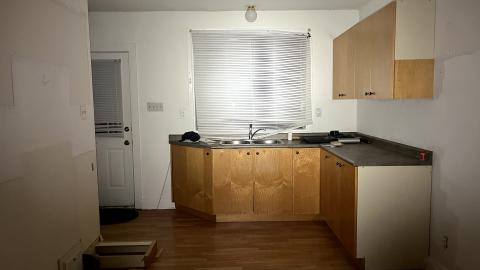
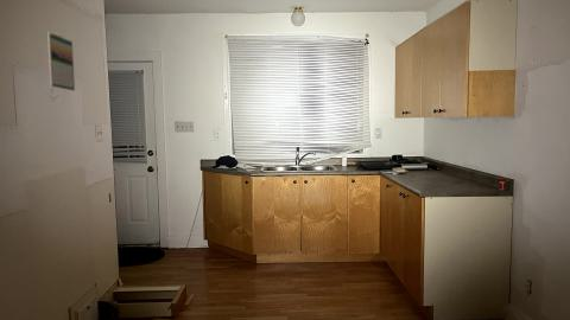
+ calendar [46,30,76,91]
